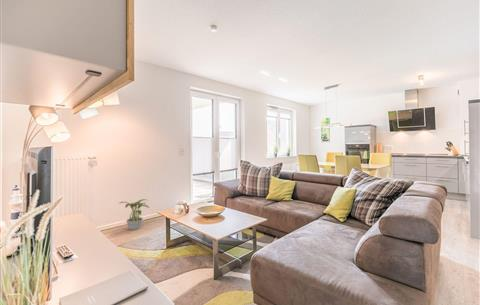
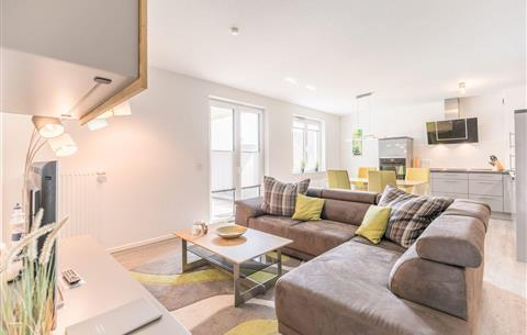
- potted plant [118,198,150,231]
